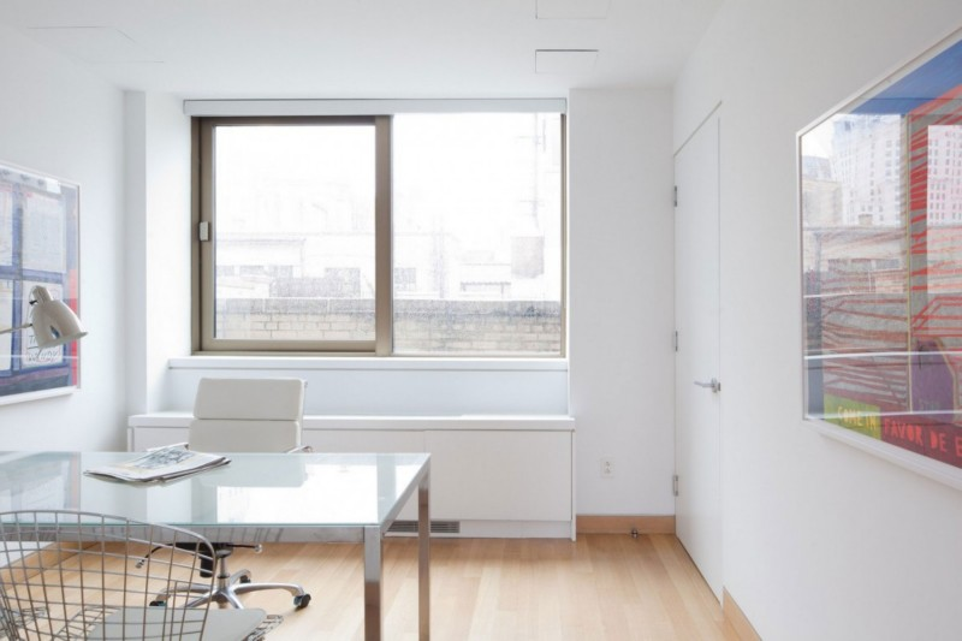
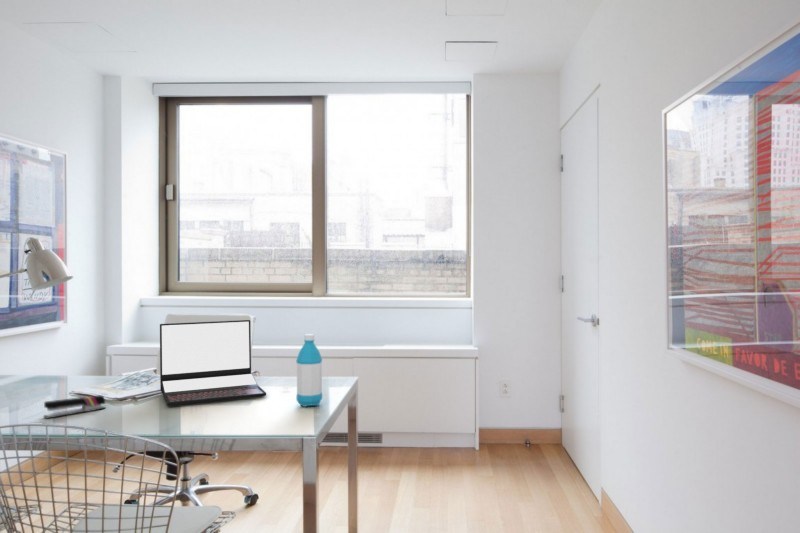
+ water bottle [295,333,323,408]
+ stapler [43,394,106,420]
+ laptop [159,319,267,407]
